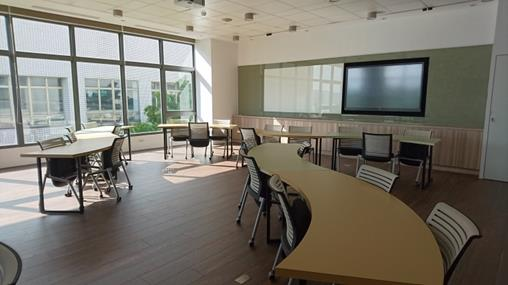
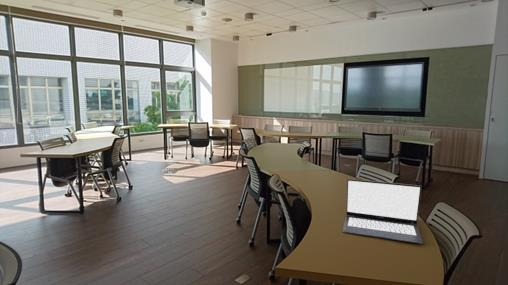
+ laptop [342,178,424,245]
